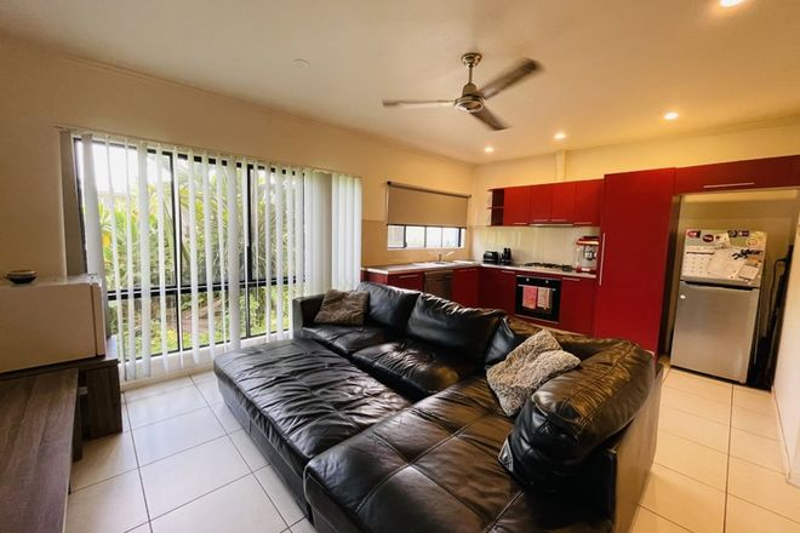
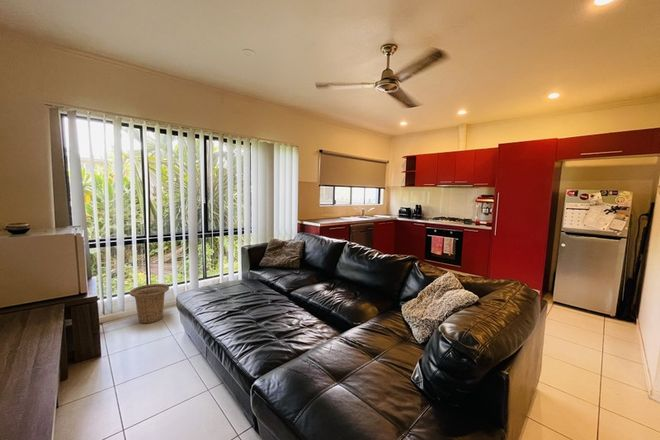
+ basket [128,283,170,325]
